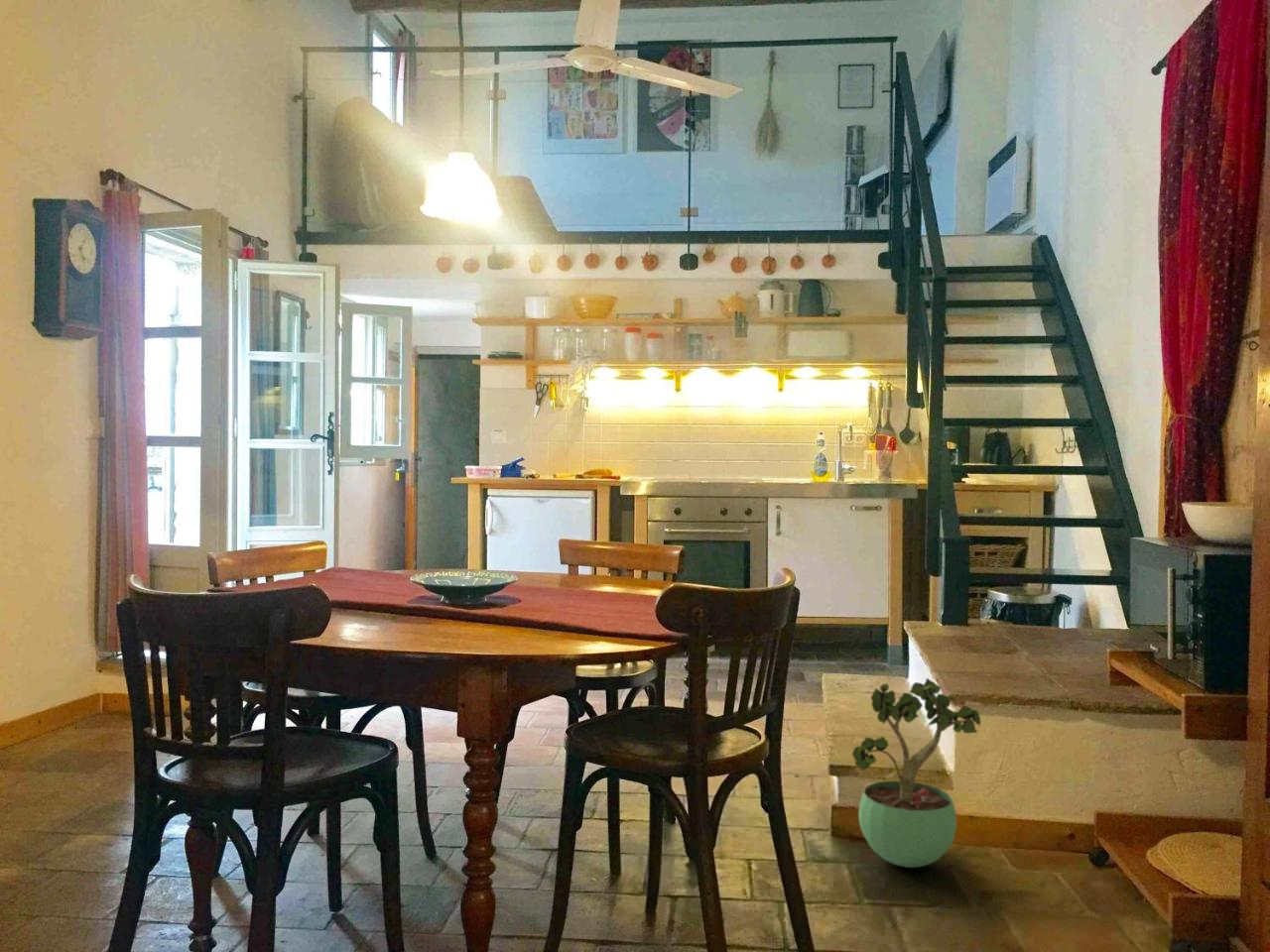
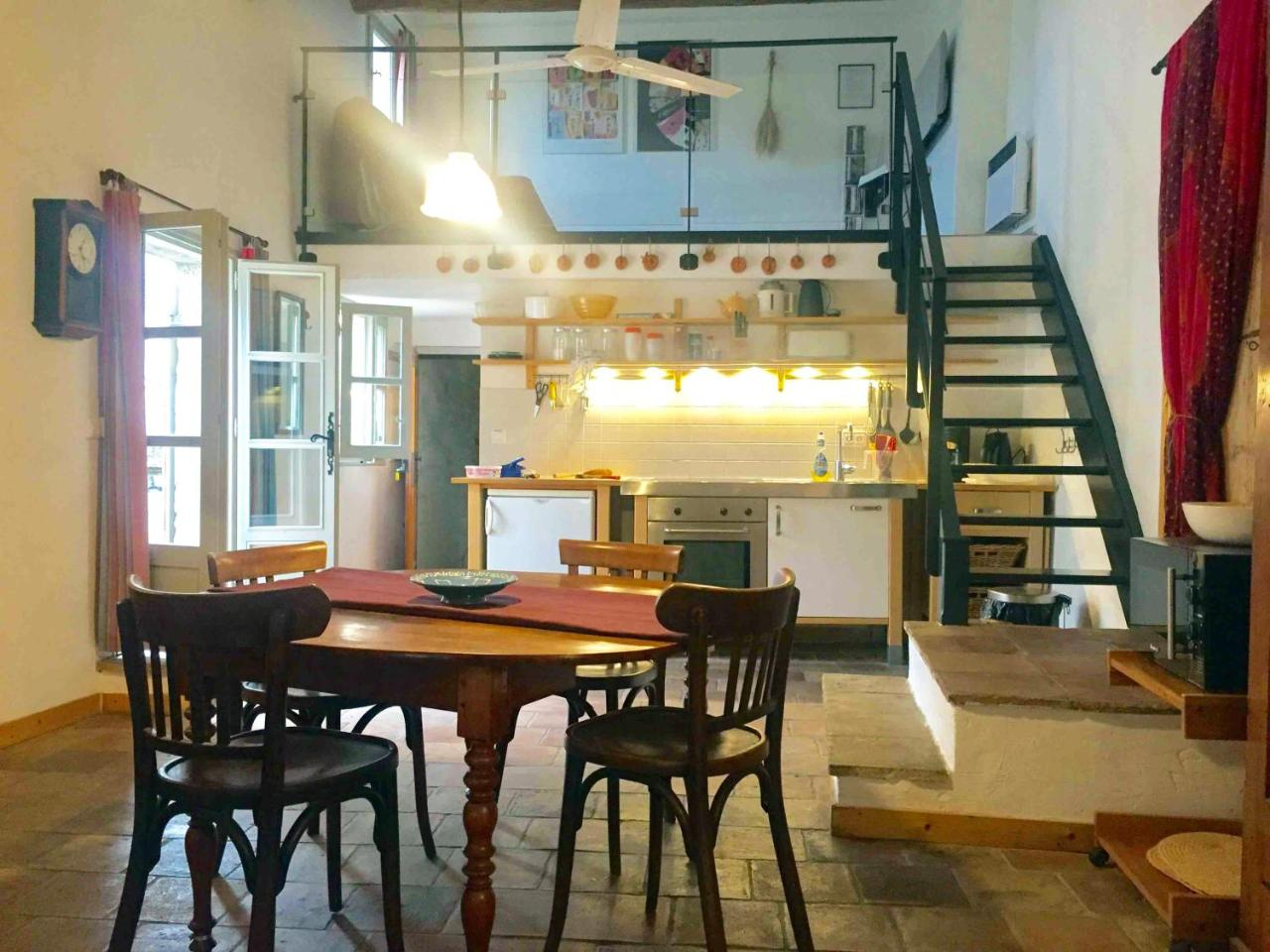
- potted plant [851,677,981,869]
